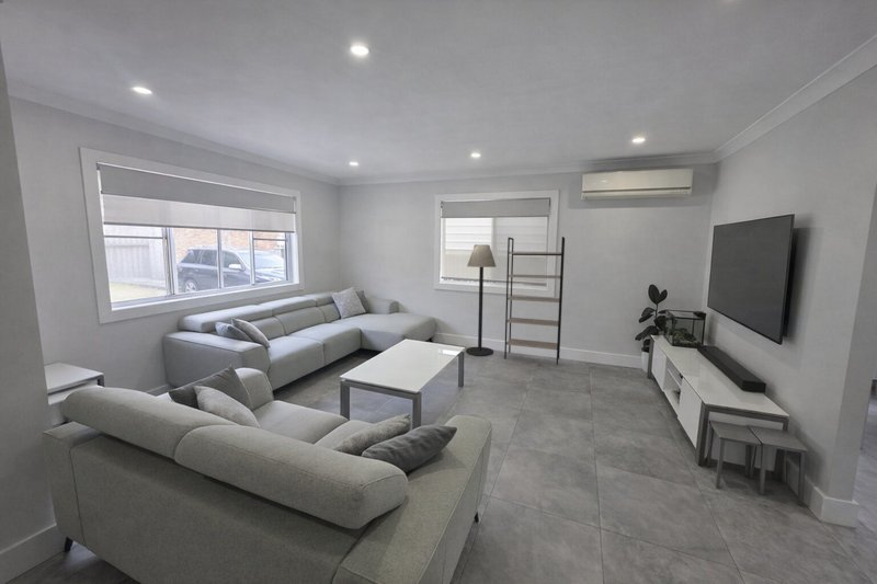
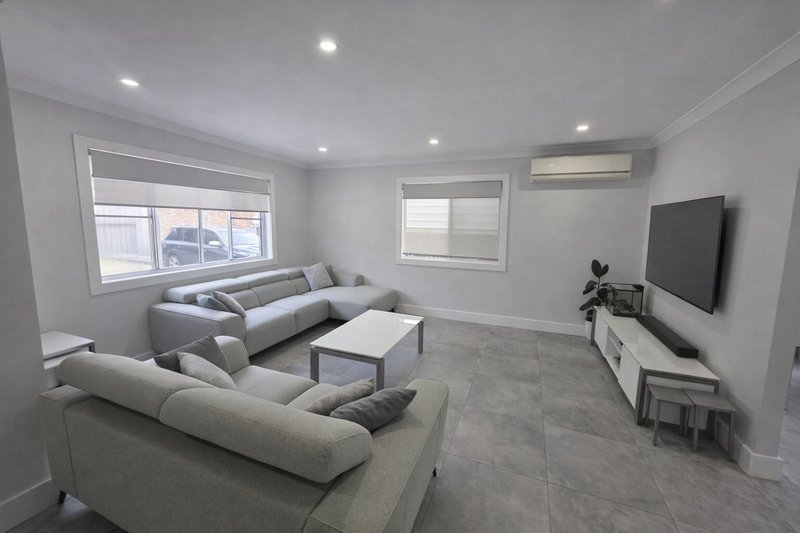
- shelving unit [503,236,566,366]
- floor lamp [465,243,498,357]
